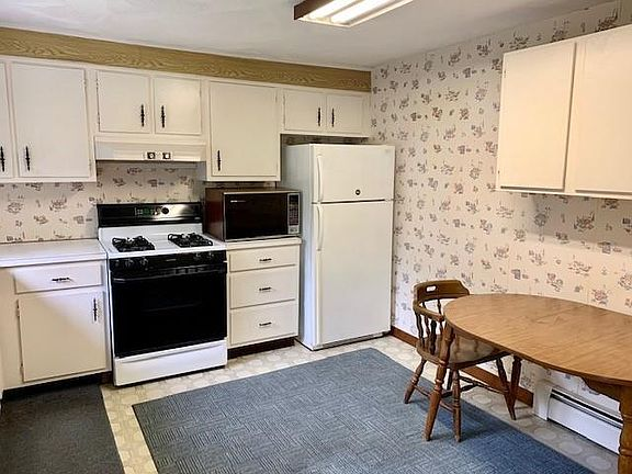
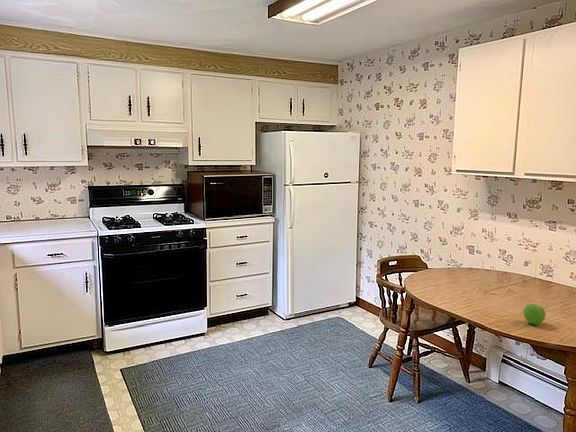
+ fruit [522,303,547,326]
